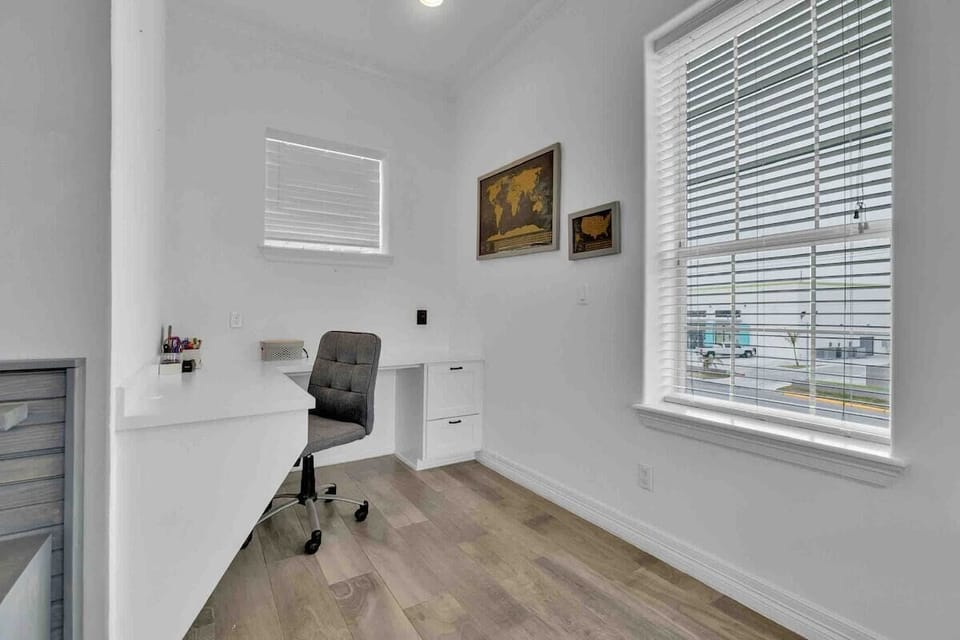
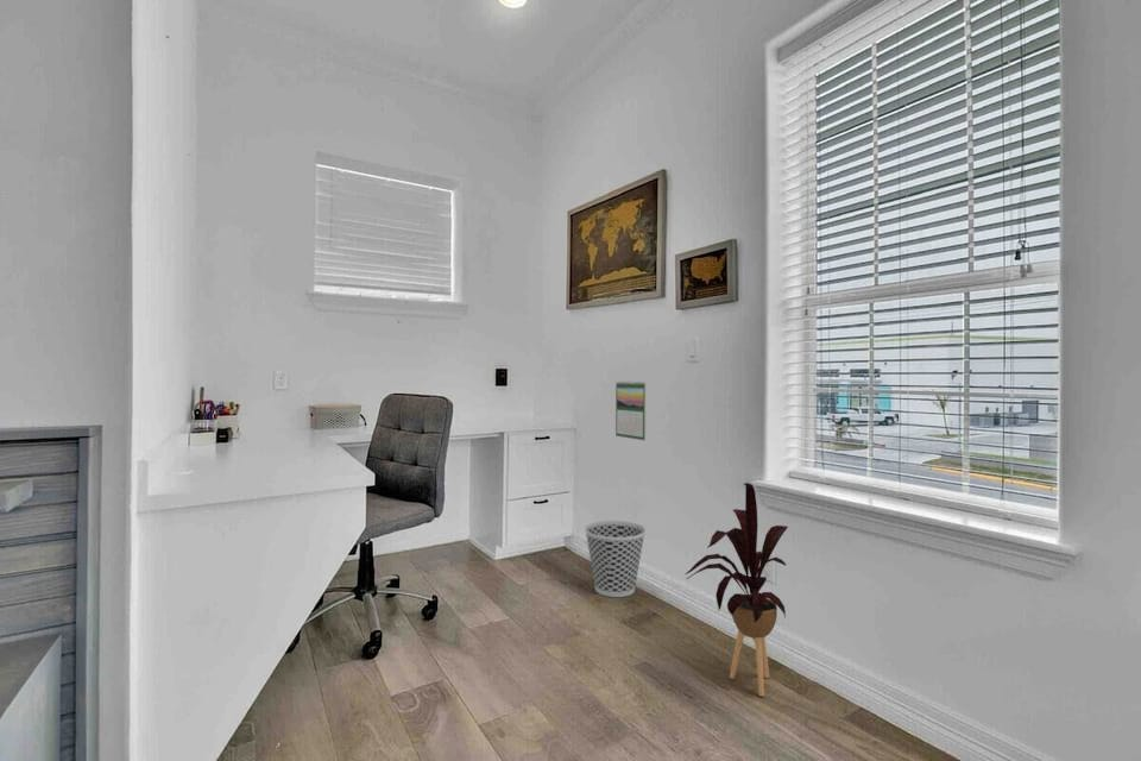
+ calendar [614,379,648,441]
+ wastebasket [584,520,648,598]
+ house plant [685,482,789,698]
